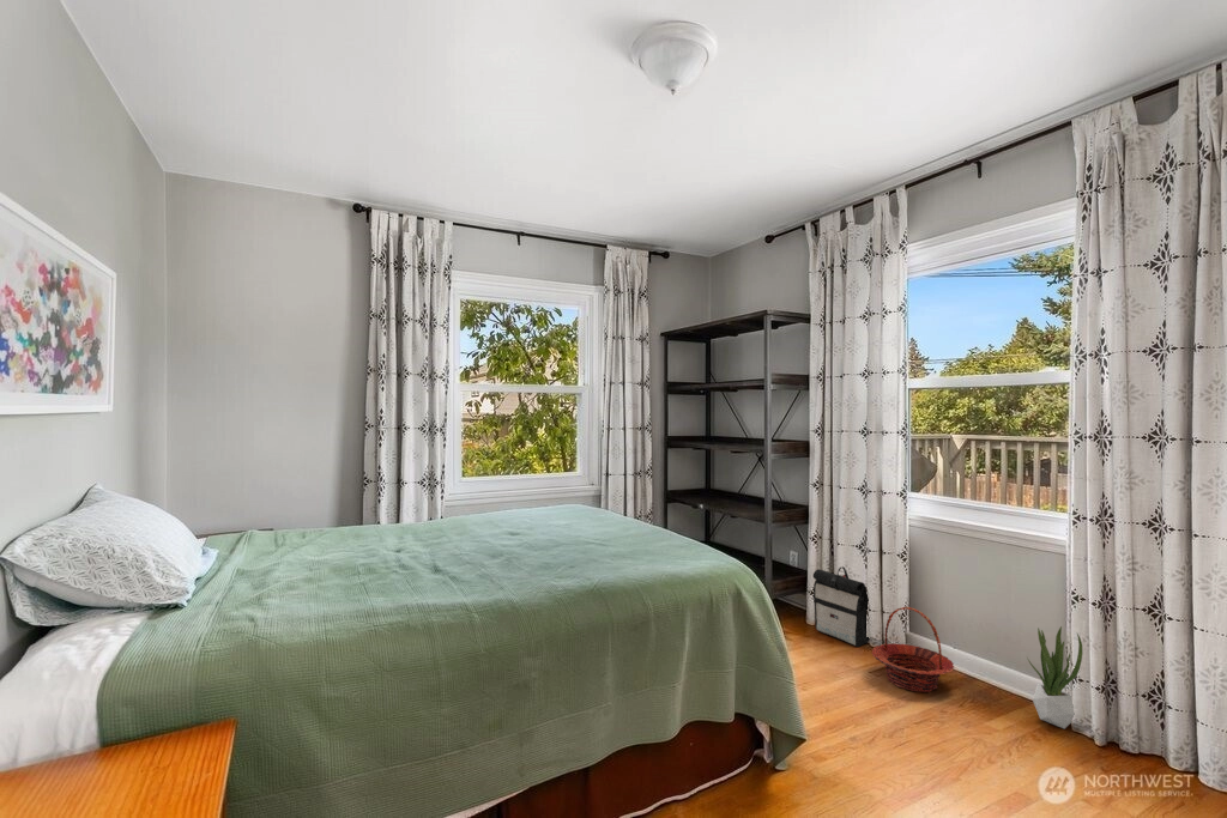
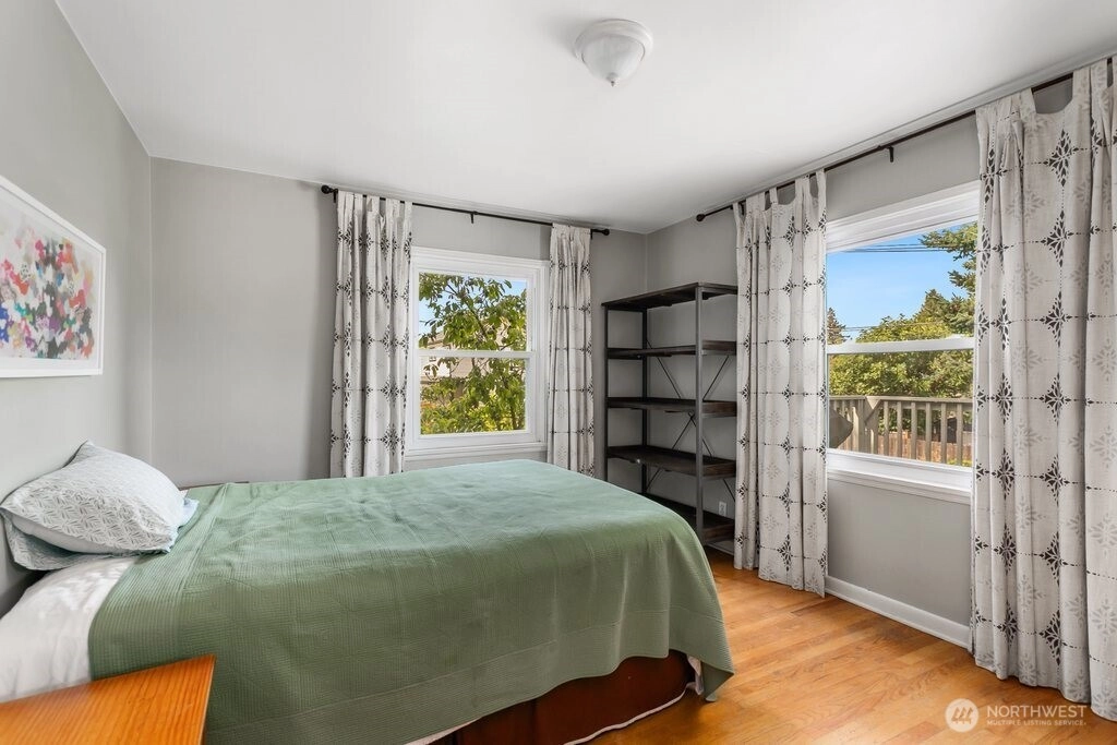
- backpack [812,565,871,648]
- potted plant [1026,625,1083,729]
- basket [871,606,955,693]
